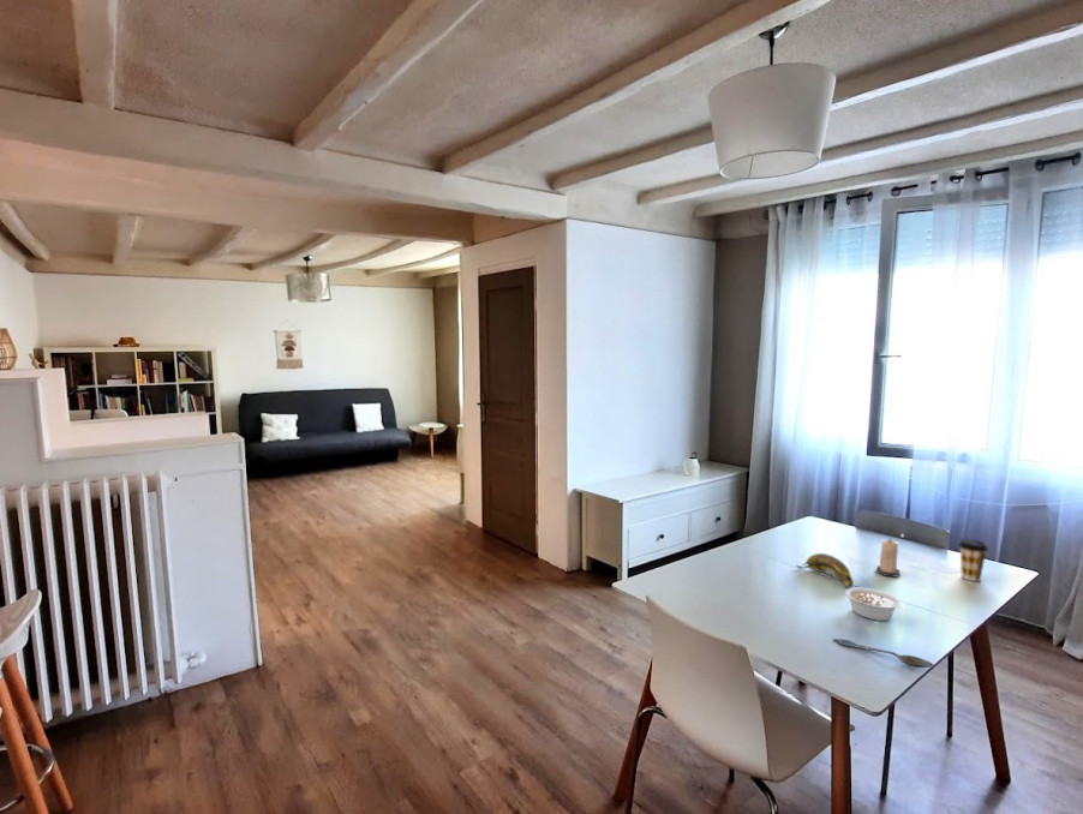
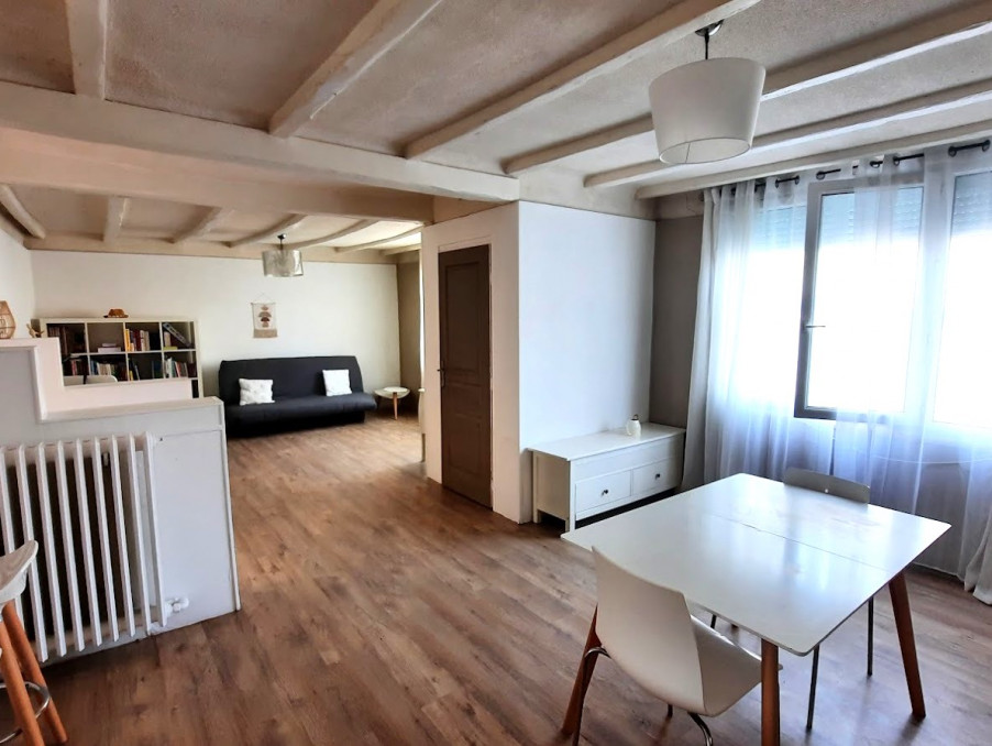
- spoon [832,638,935,669]
- banana [796,552,855,588]
- candle [875,537,902,579]
- legume [844,586,903,622]
- coffee cup [957,538,989,582]
